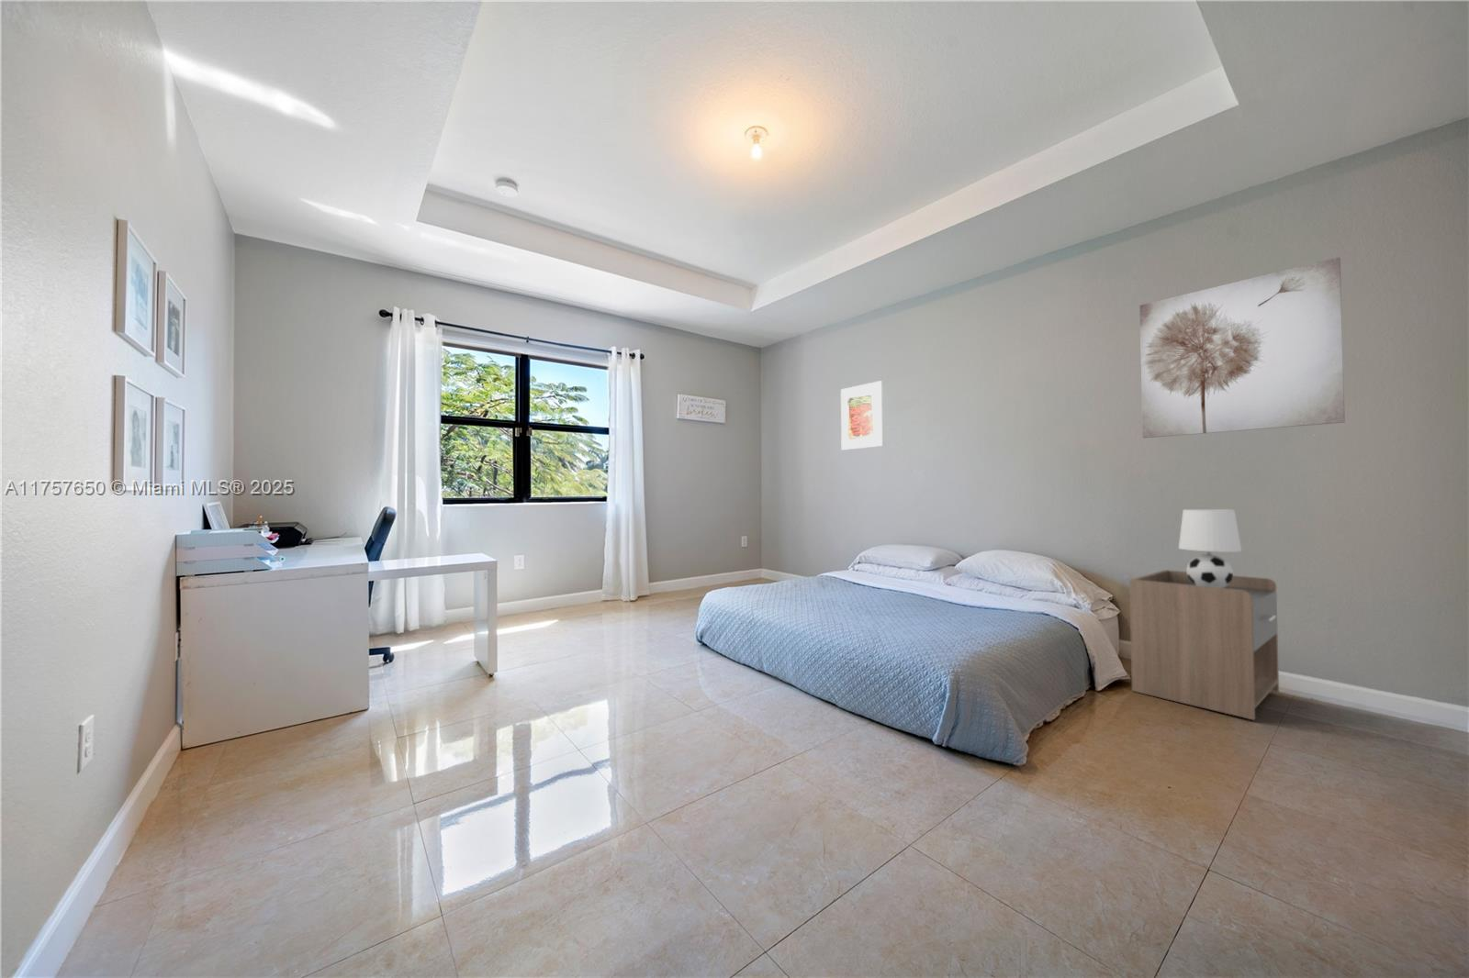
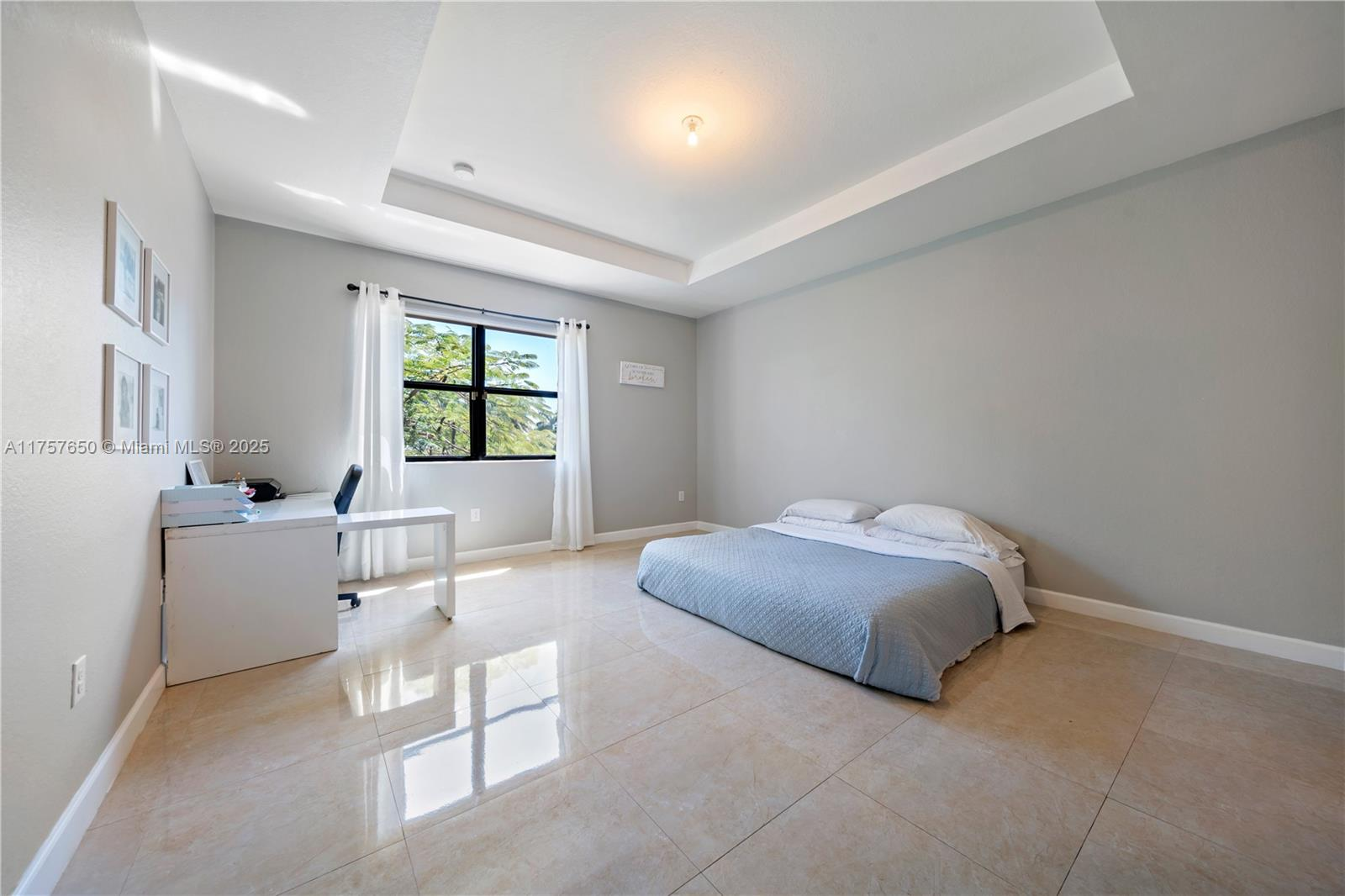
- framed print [840,380,885,452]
- table lamp [1178,509,1243,588]
- wall art [1138,257,1346,439]
- nightstand [1128,569,1280,721]
